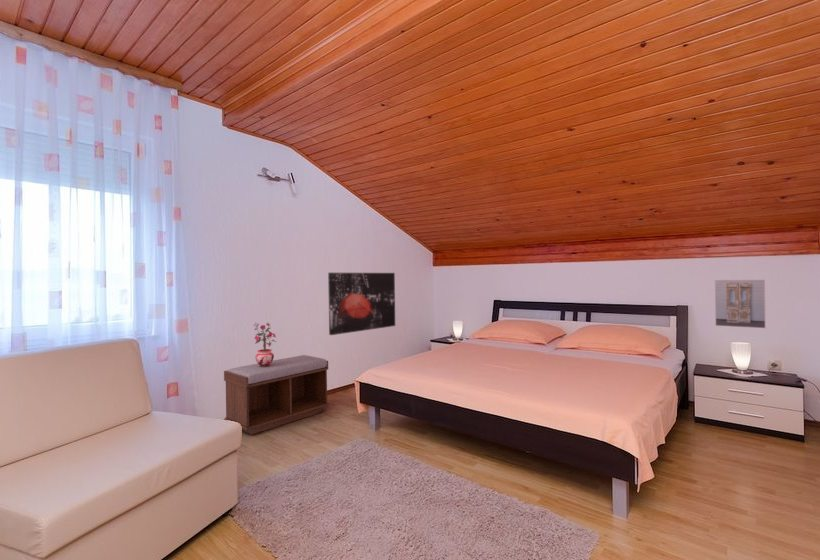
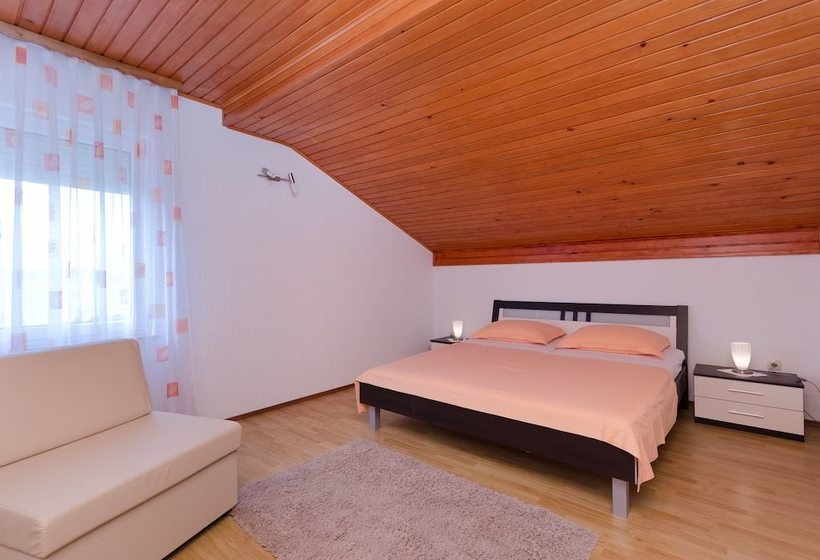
- bench [223,354,330,436]
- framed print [714,279,767,329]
- potted plant [252,321,277,367]
- wall art [327,272,396,336]
